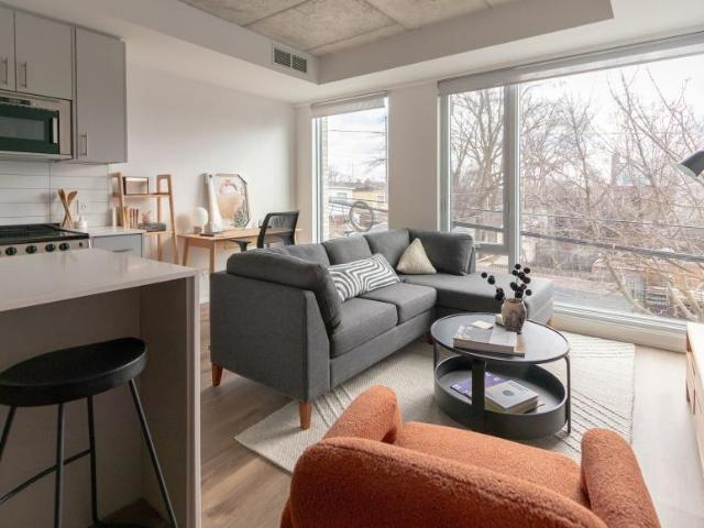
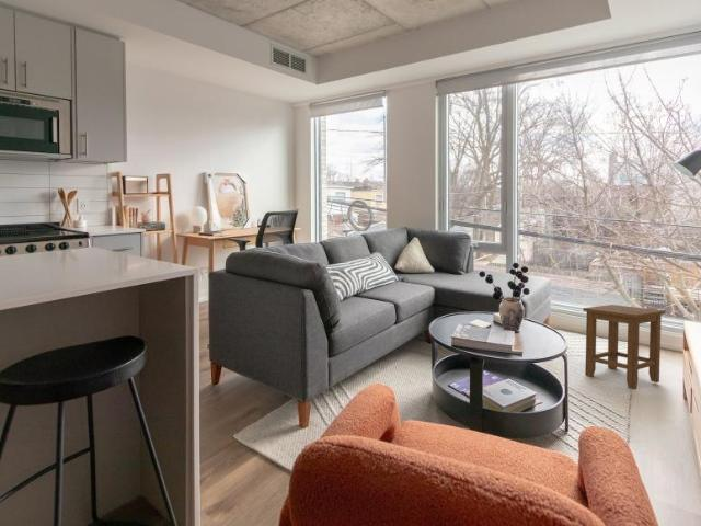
+ stool [582,304,666,391]
